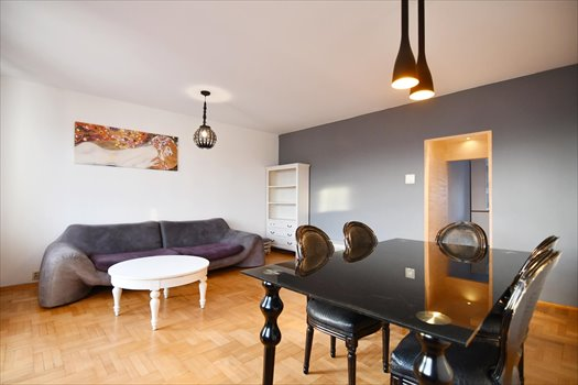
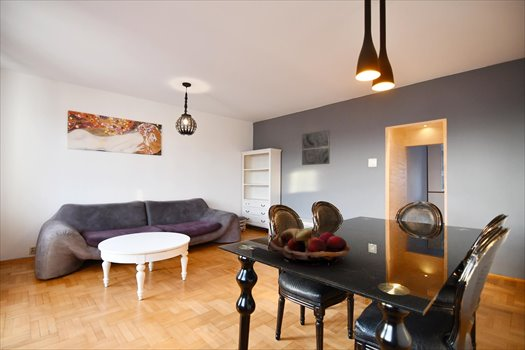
+ wall art [301,129,331,166]
+ fruit basket [269,226,351,267]
